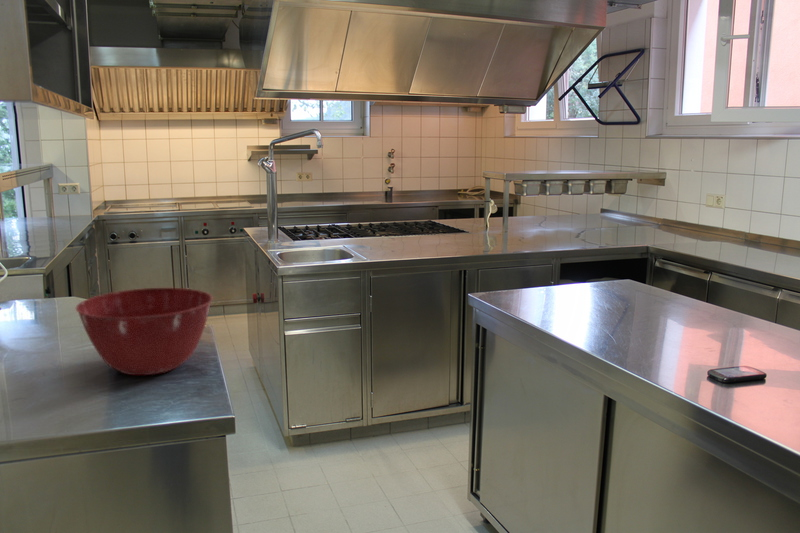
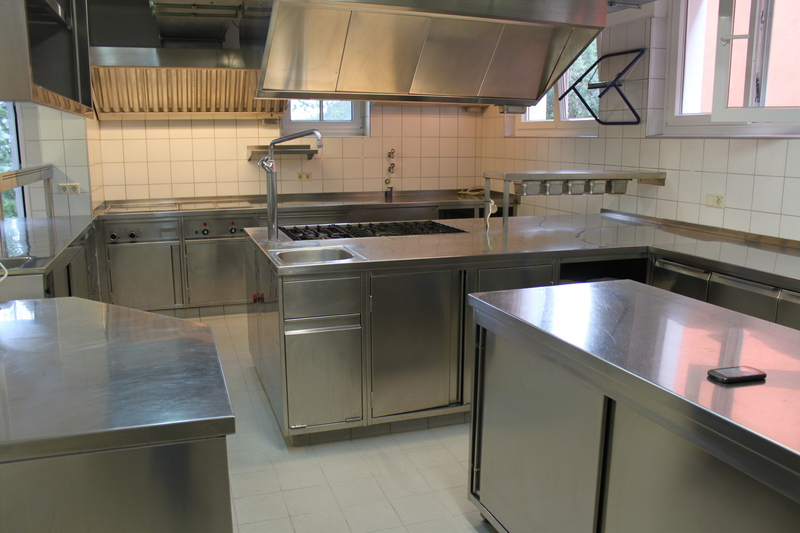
- mixing bowl [75,287,214,376]
